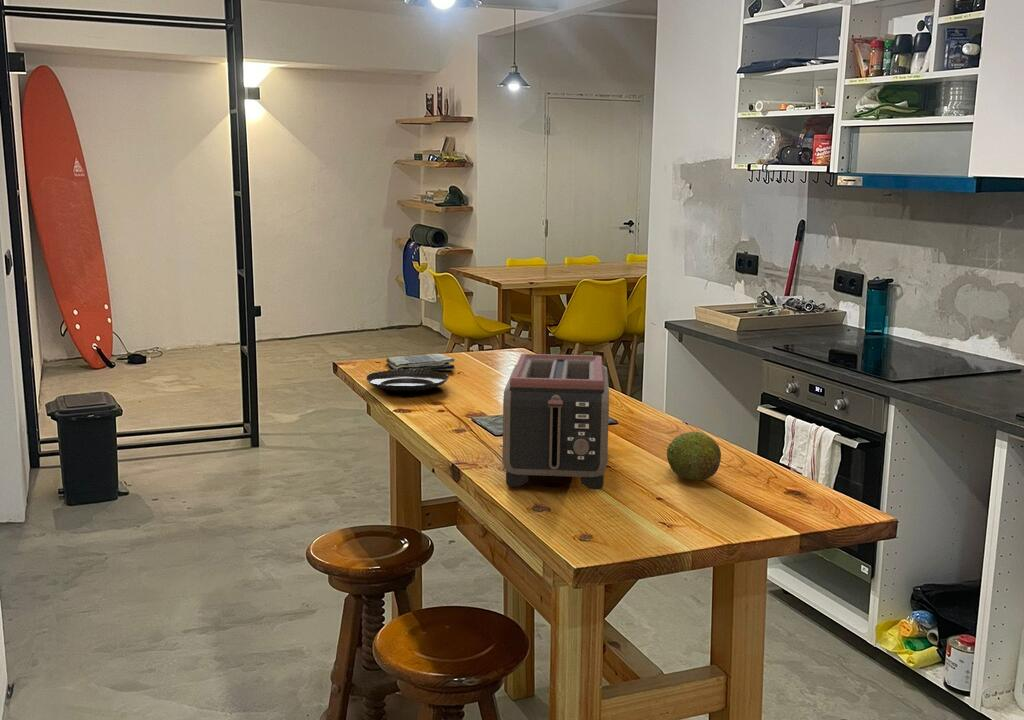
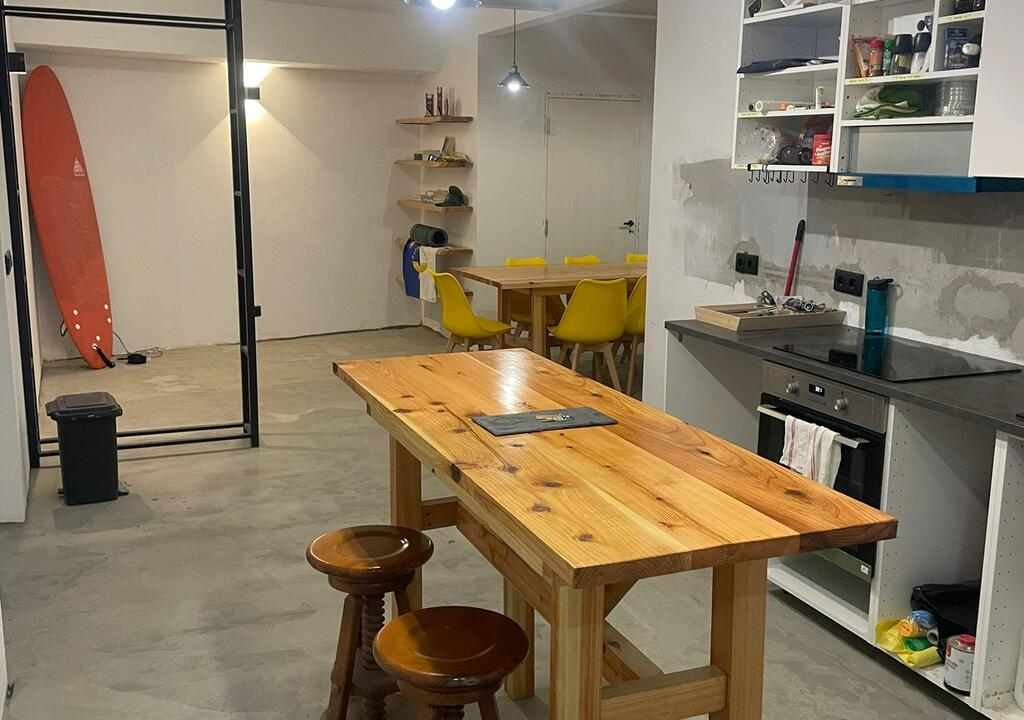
- tart tin [365,369,450,393]
- fruit [666,430,722,482]
- toaster [502,353,610,491]
- dish towel [385,353,456,371]
